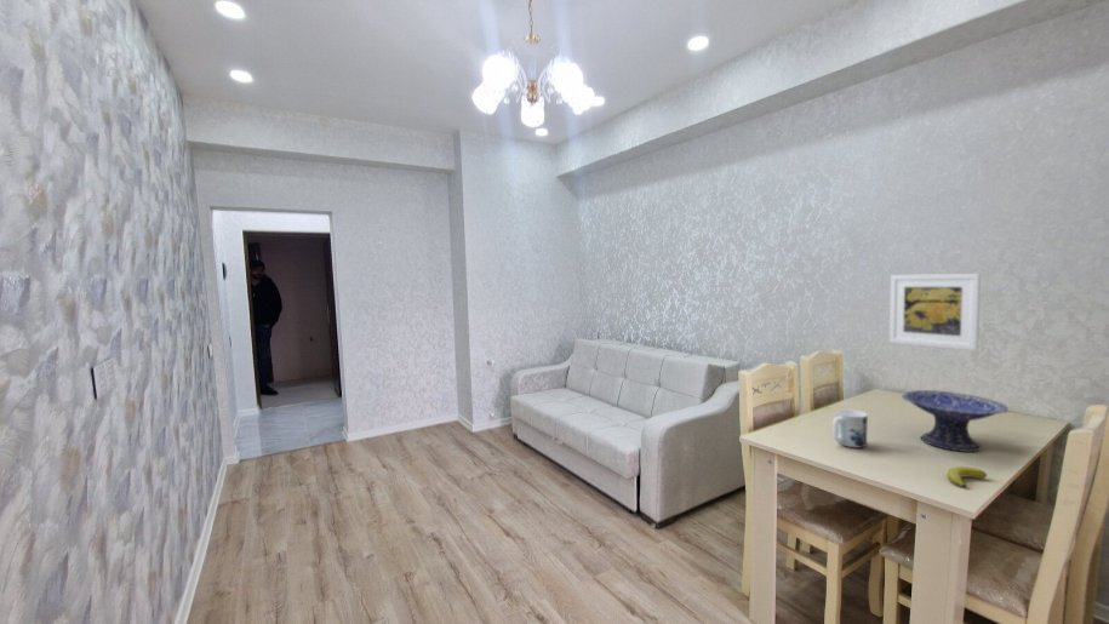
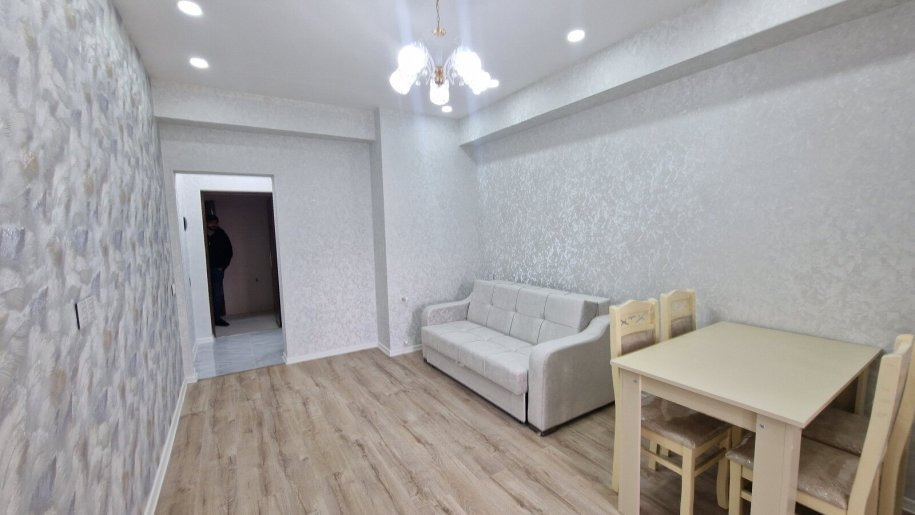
- decorative bowl [901,389,1010,453]
- banana [947,465,988,490]
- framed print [888,273,982,351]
- mug [831,408,869,448]
